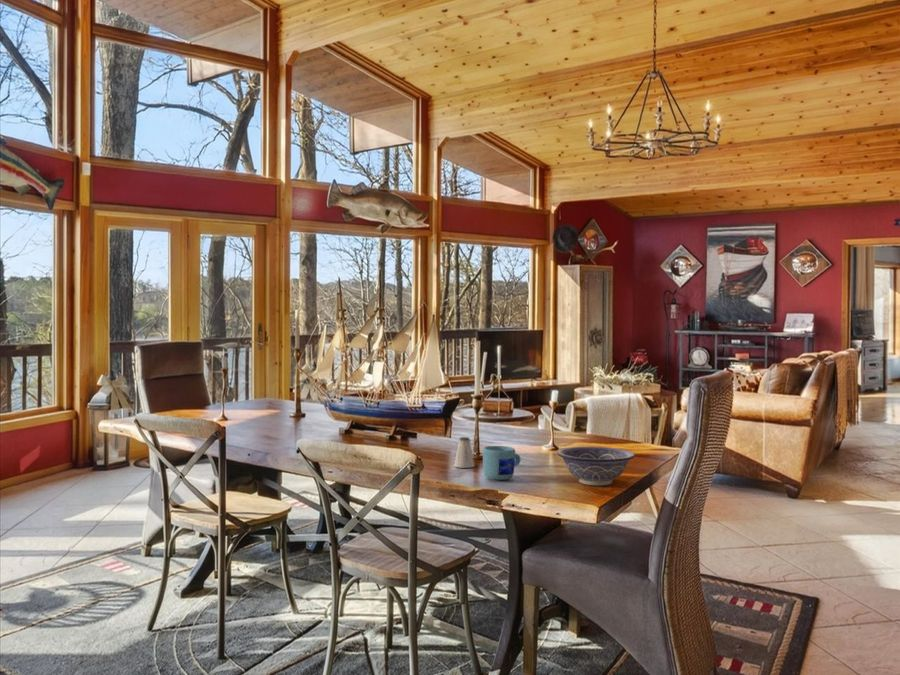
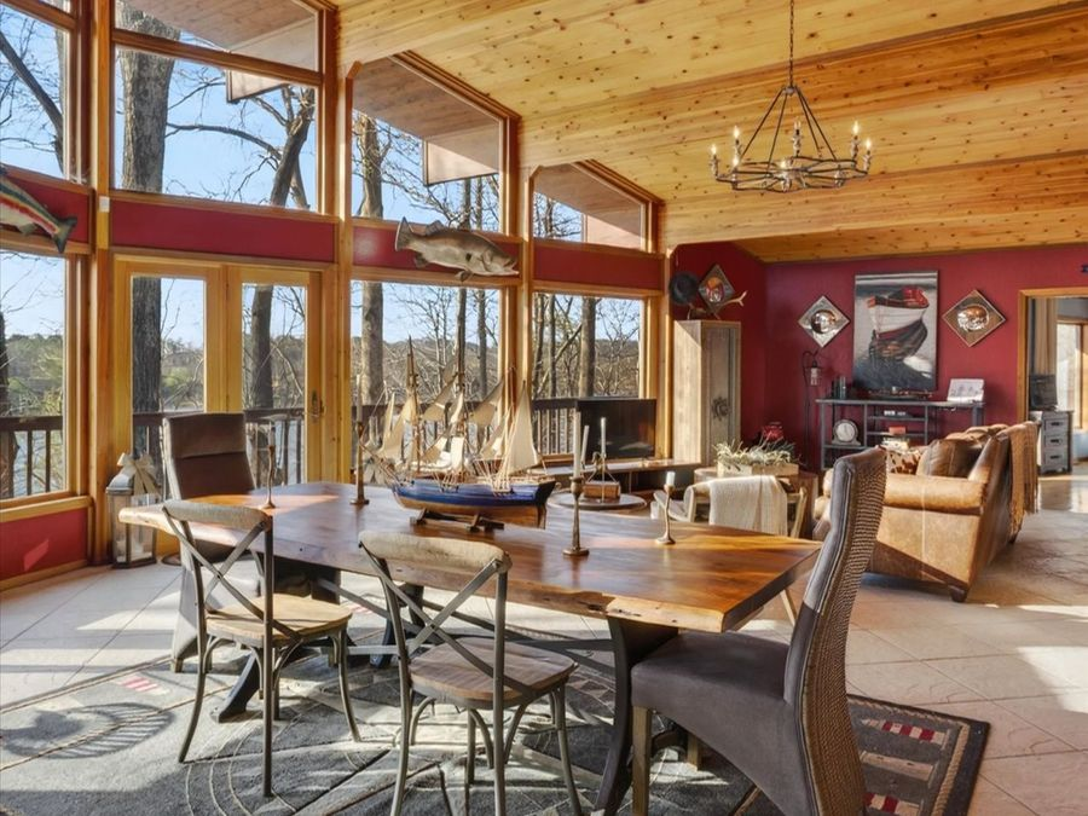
- decorative bowl [556,446,636,487]
- saltshaker [453,436,475,469]
- mug [482,445,521,481]
